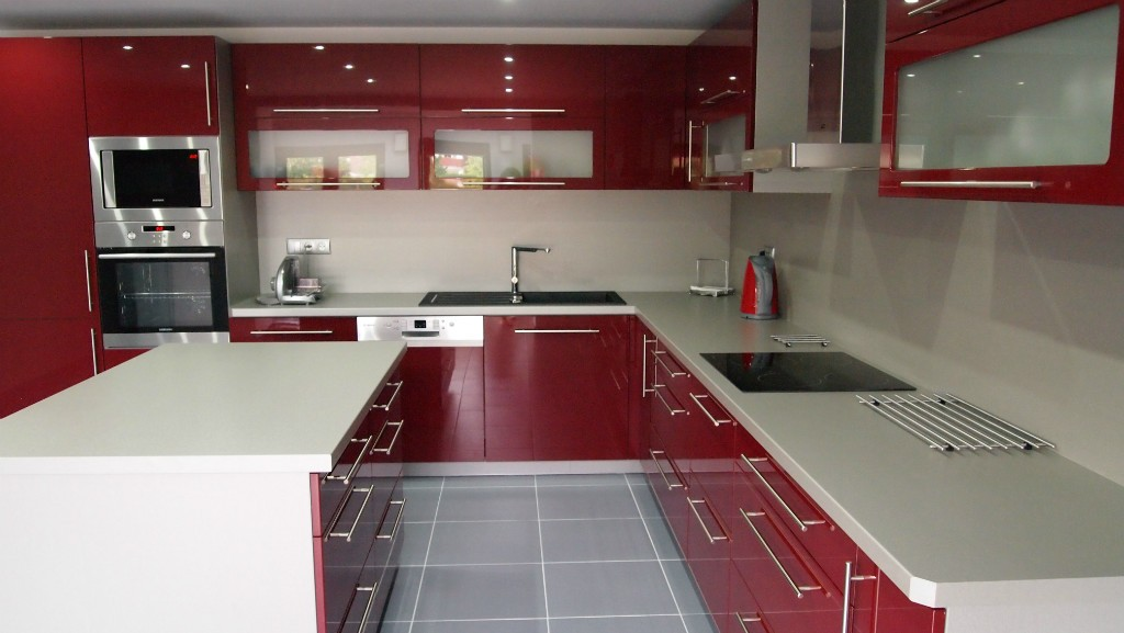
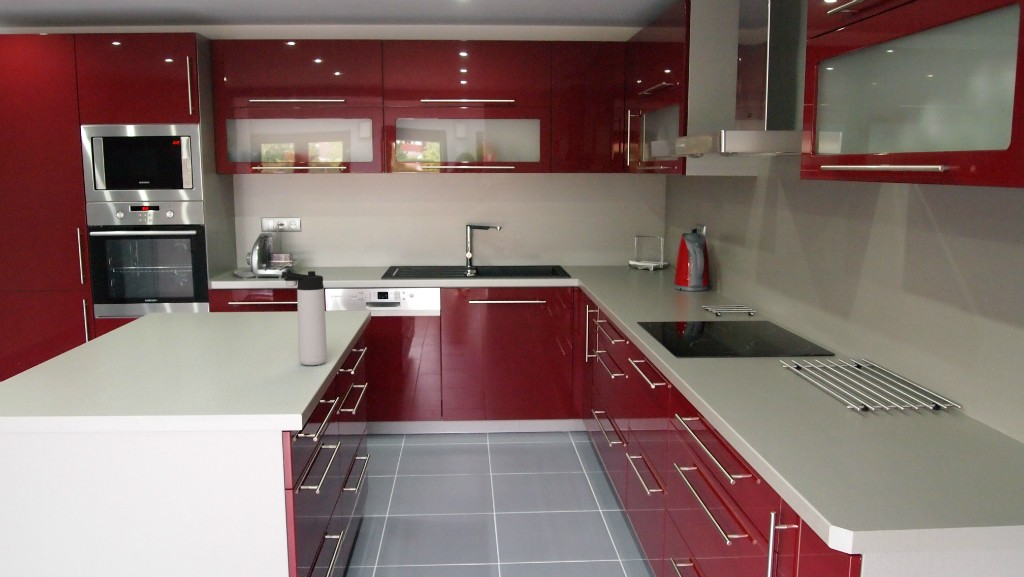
+ thermos bottle [281,270,328,366]
